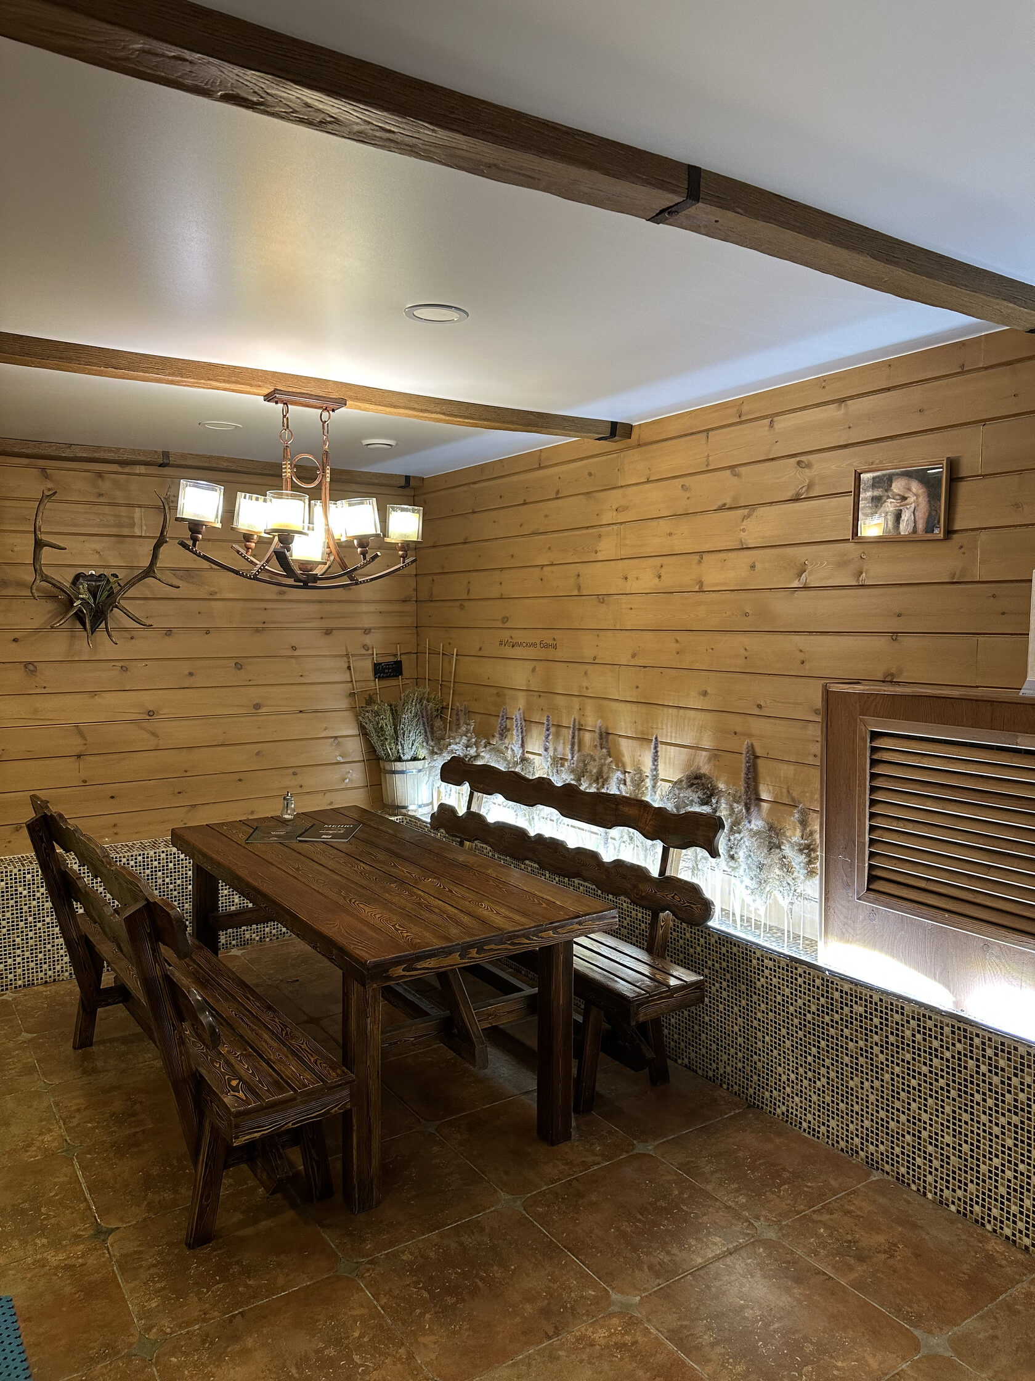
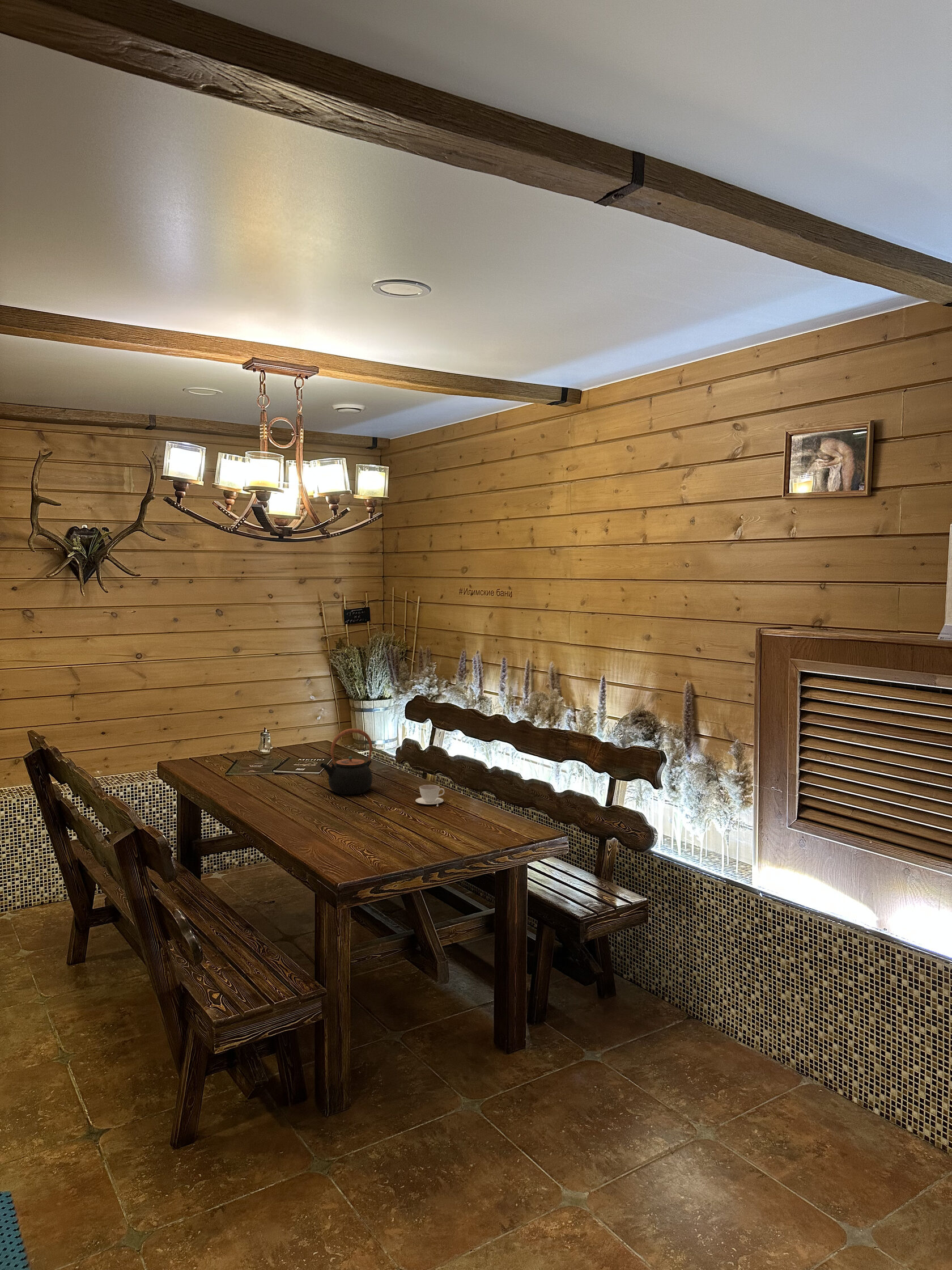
+ teapot [319,728,373,795]
+ teacup [415,784,445,807]
